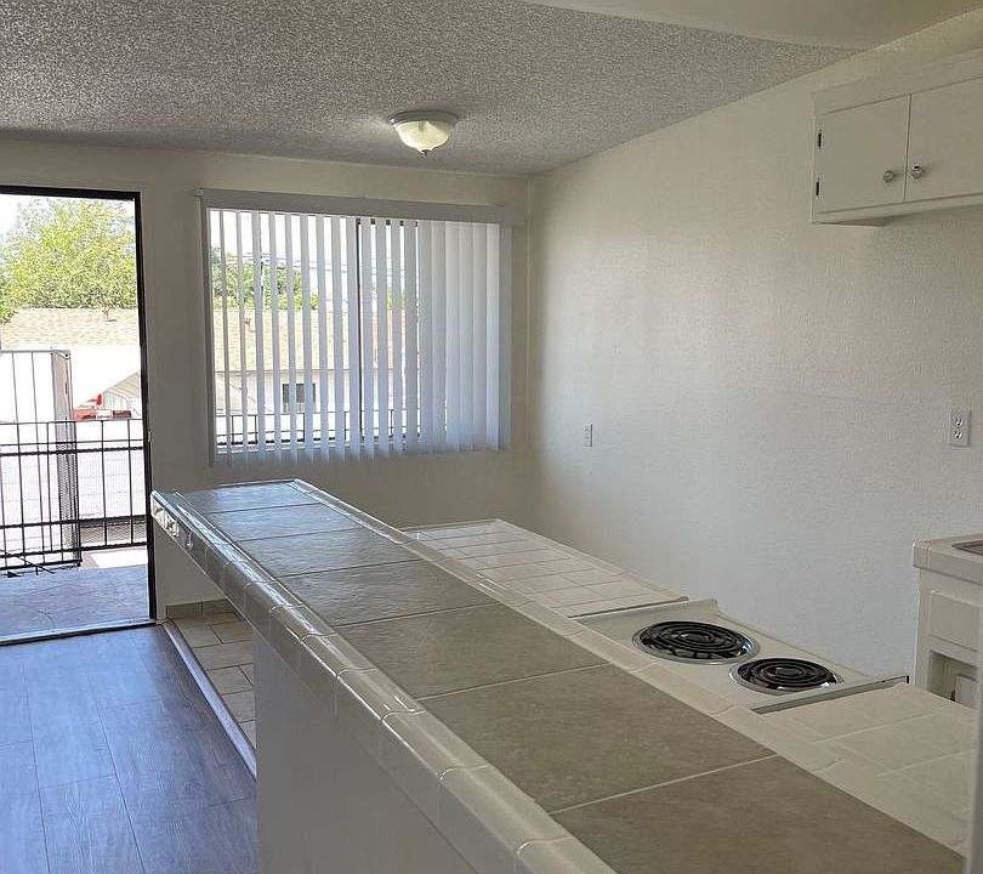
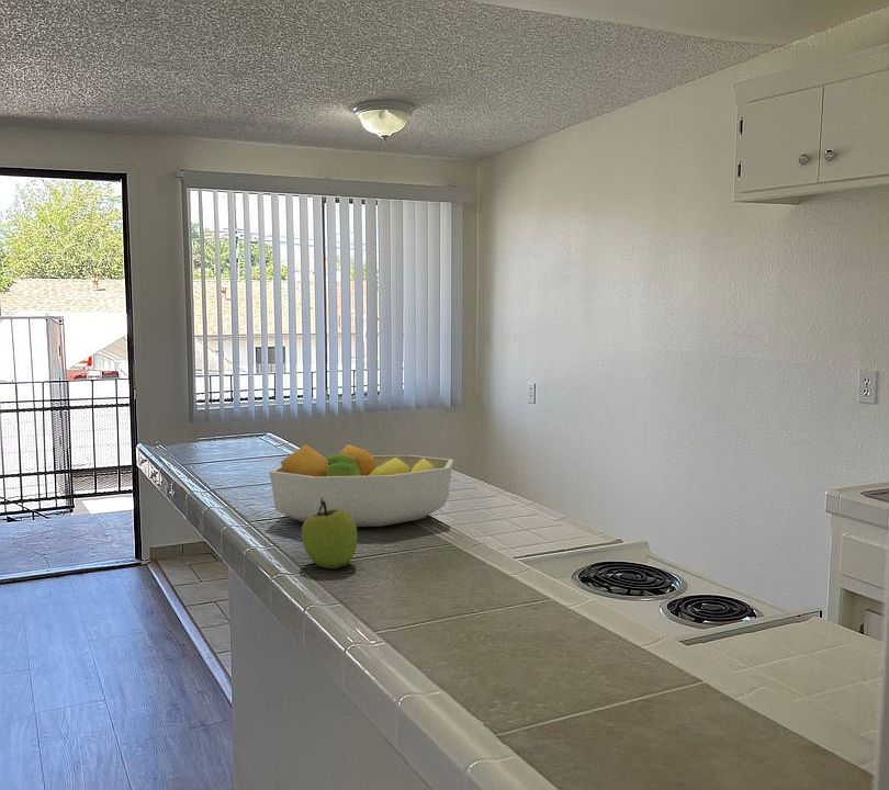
+ fruit [301,497,359,571]
+ fruit bowl [268,443,454,528]
